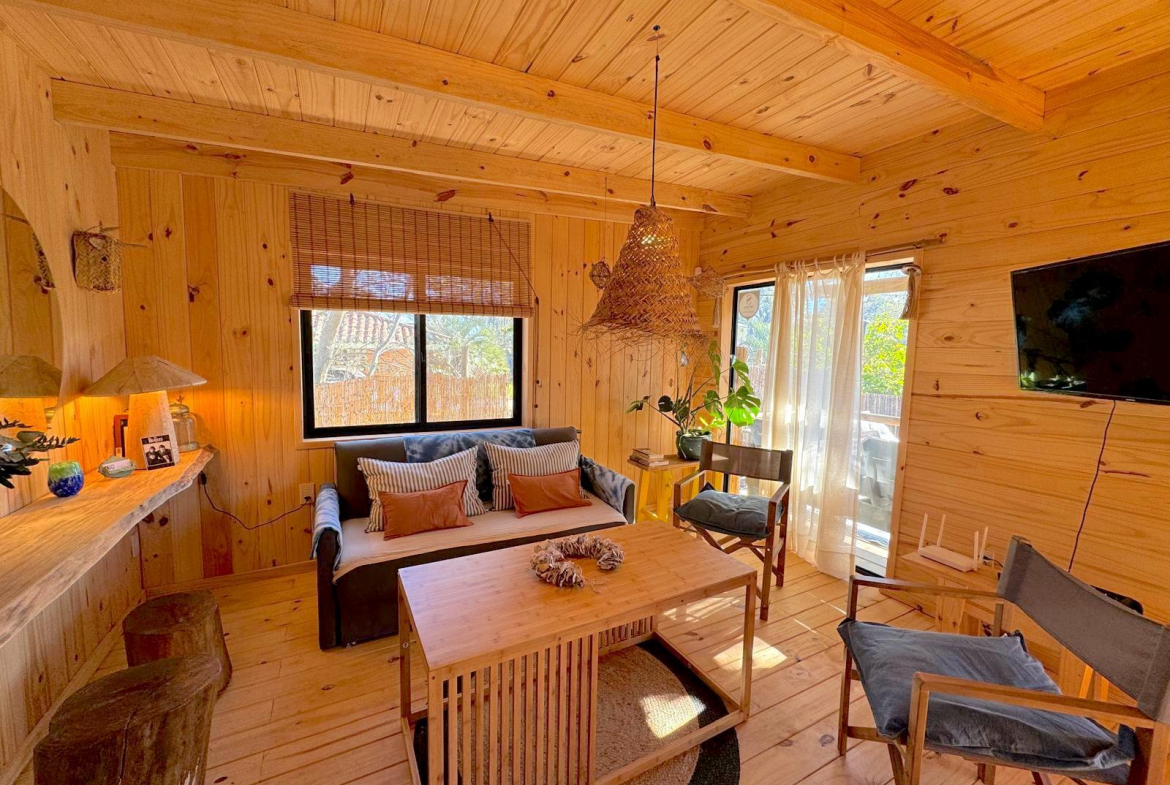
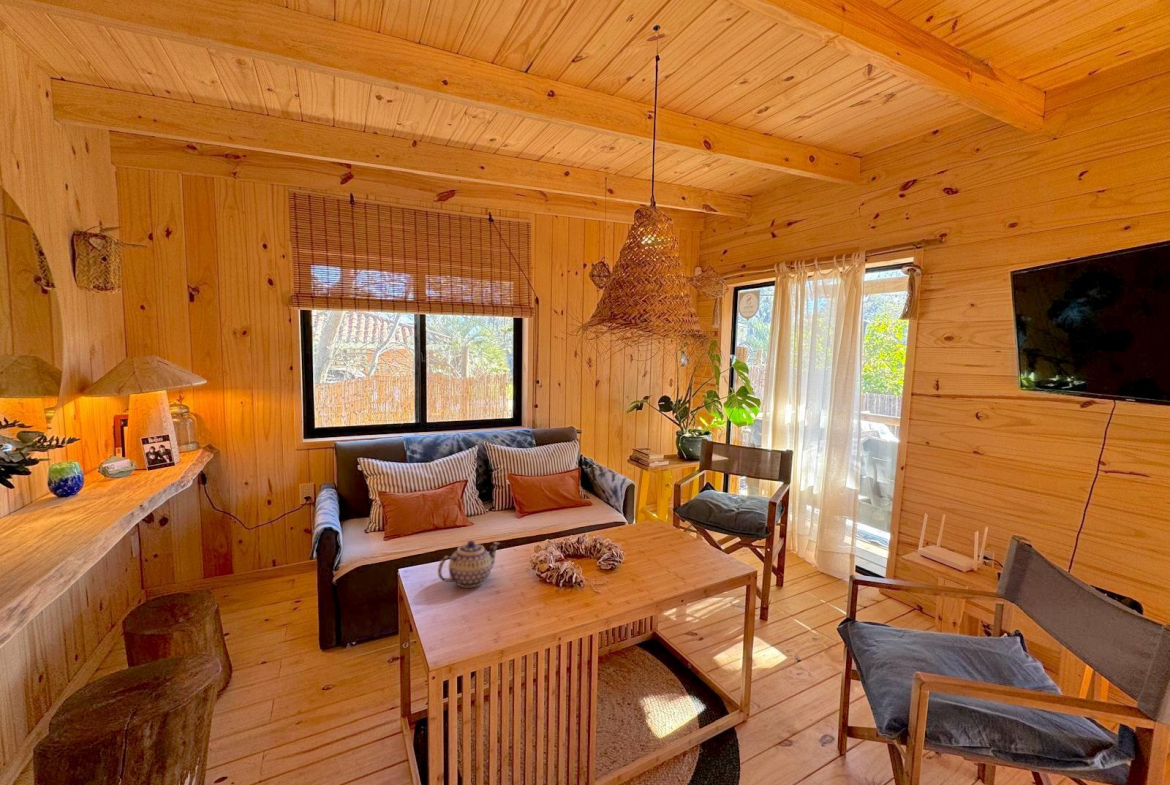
+ teapot [437,540,501,589]
